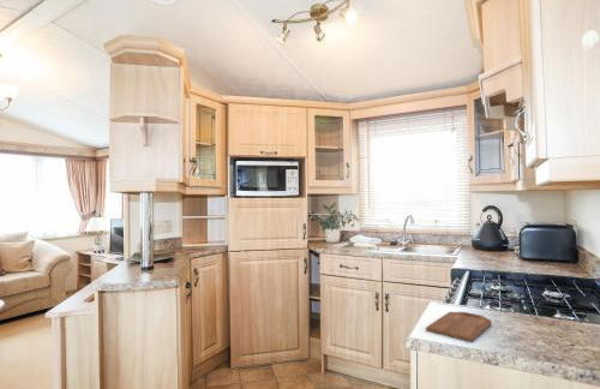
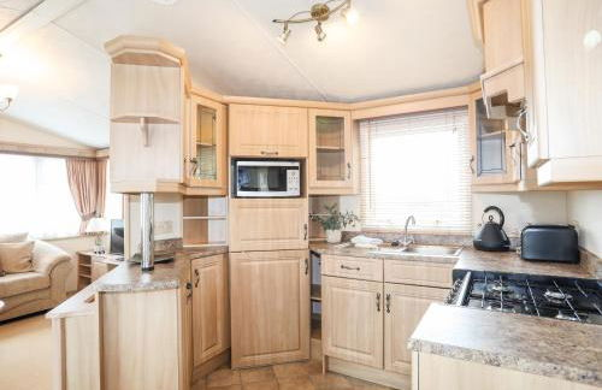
- cutting board [425,311,493,343]
